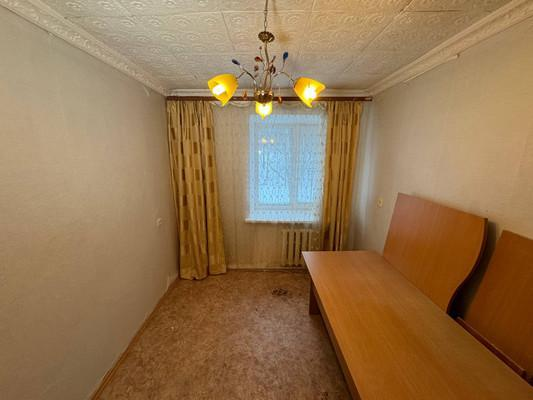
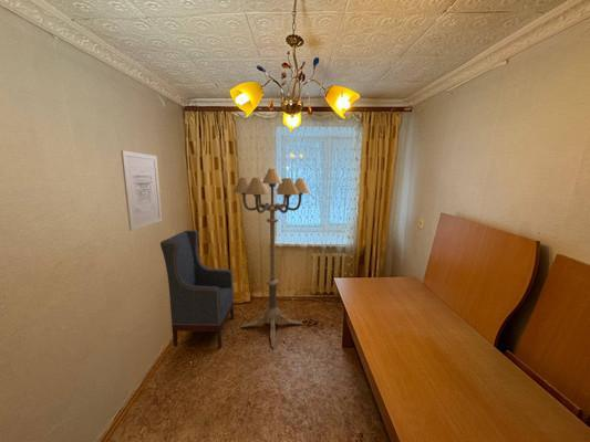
+ armchair [159,230,235,348]
+ floor lamp [232,168,311,348]
+ wall art [120,149,163,232]
